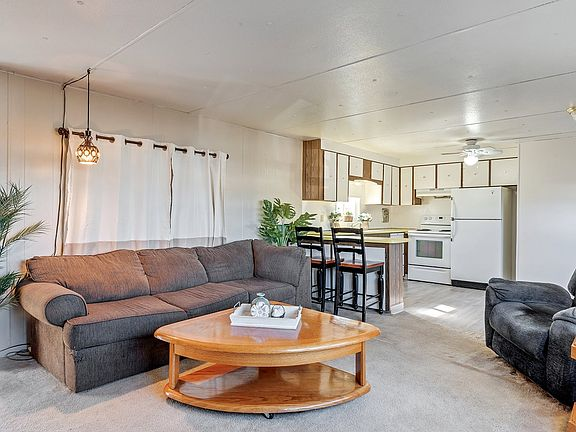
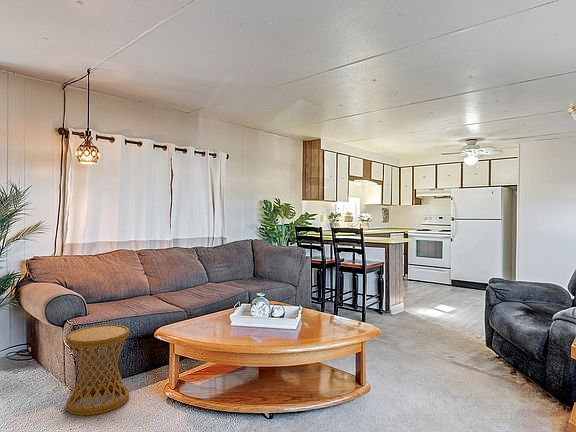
+ side table [65,324,130,417]
